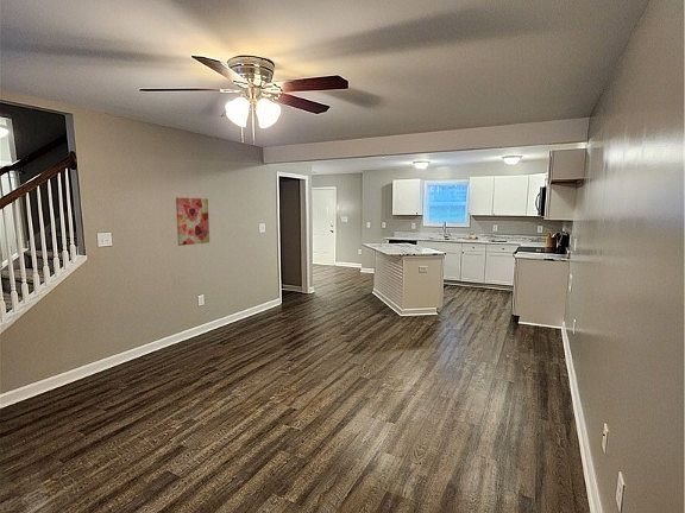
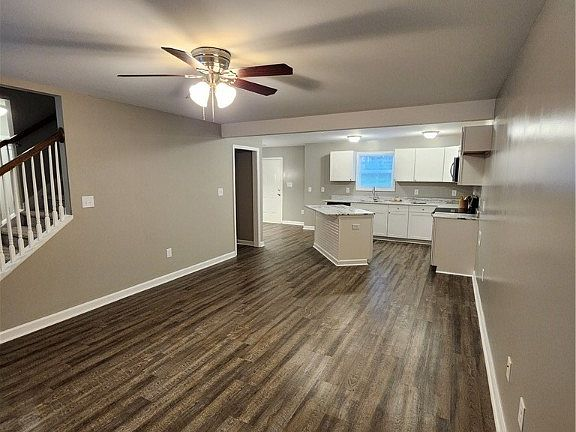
- wall art [175,197,210,247]
